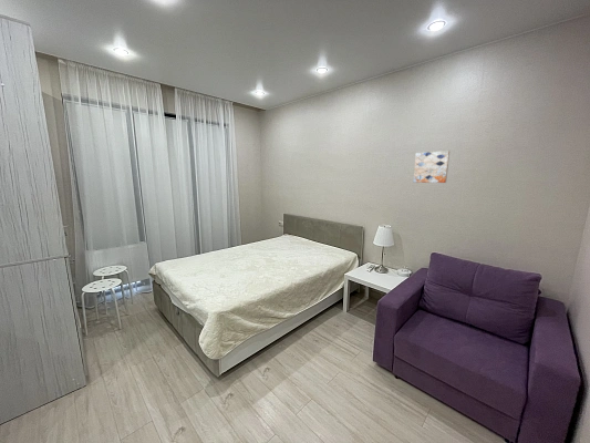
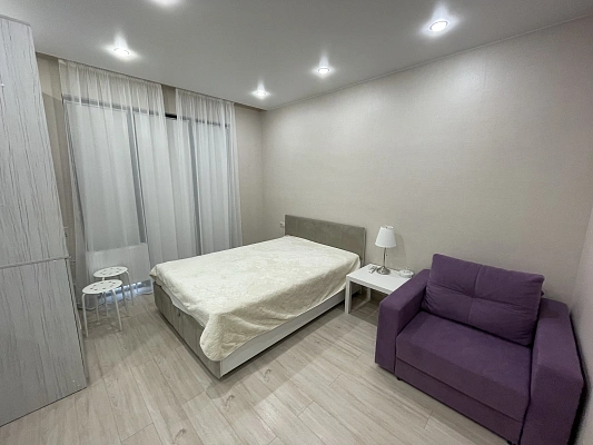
- wall art [412,150,451,184]
